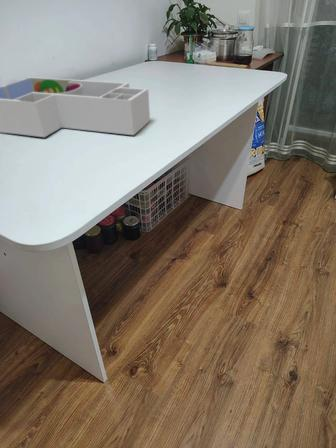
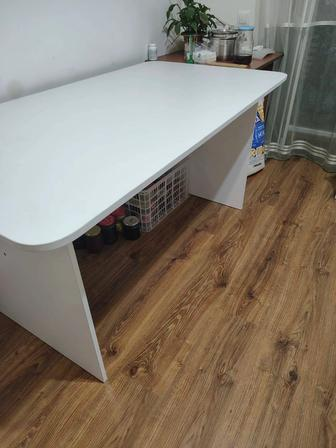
- desk organizer [0,76,151,138]
